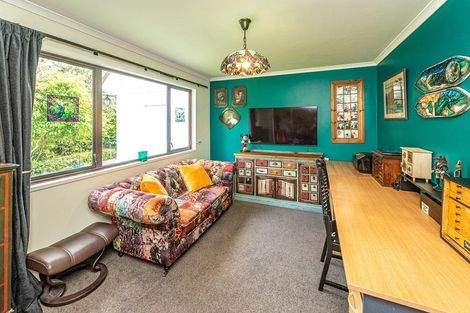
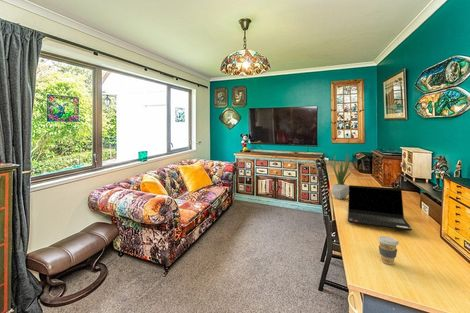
+ coffee cup [377,235,400,266]
+ potted plant [331,154,353,200]
+ laptop computer [347,184,413,232]
